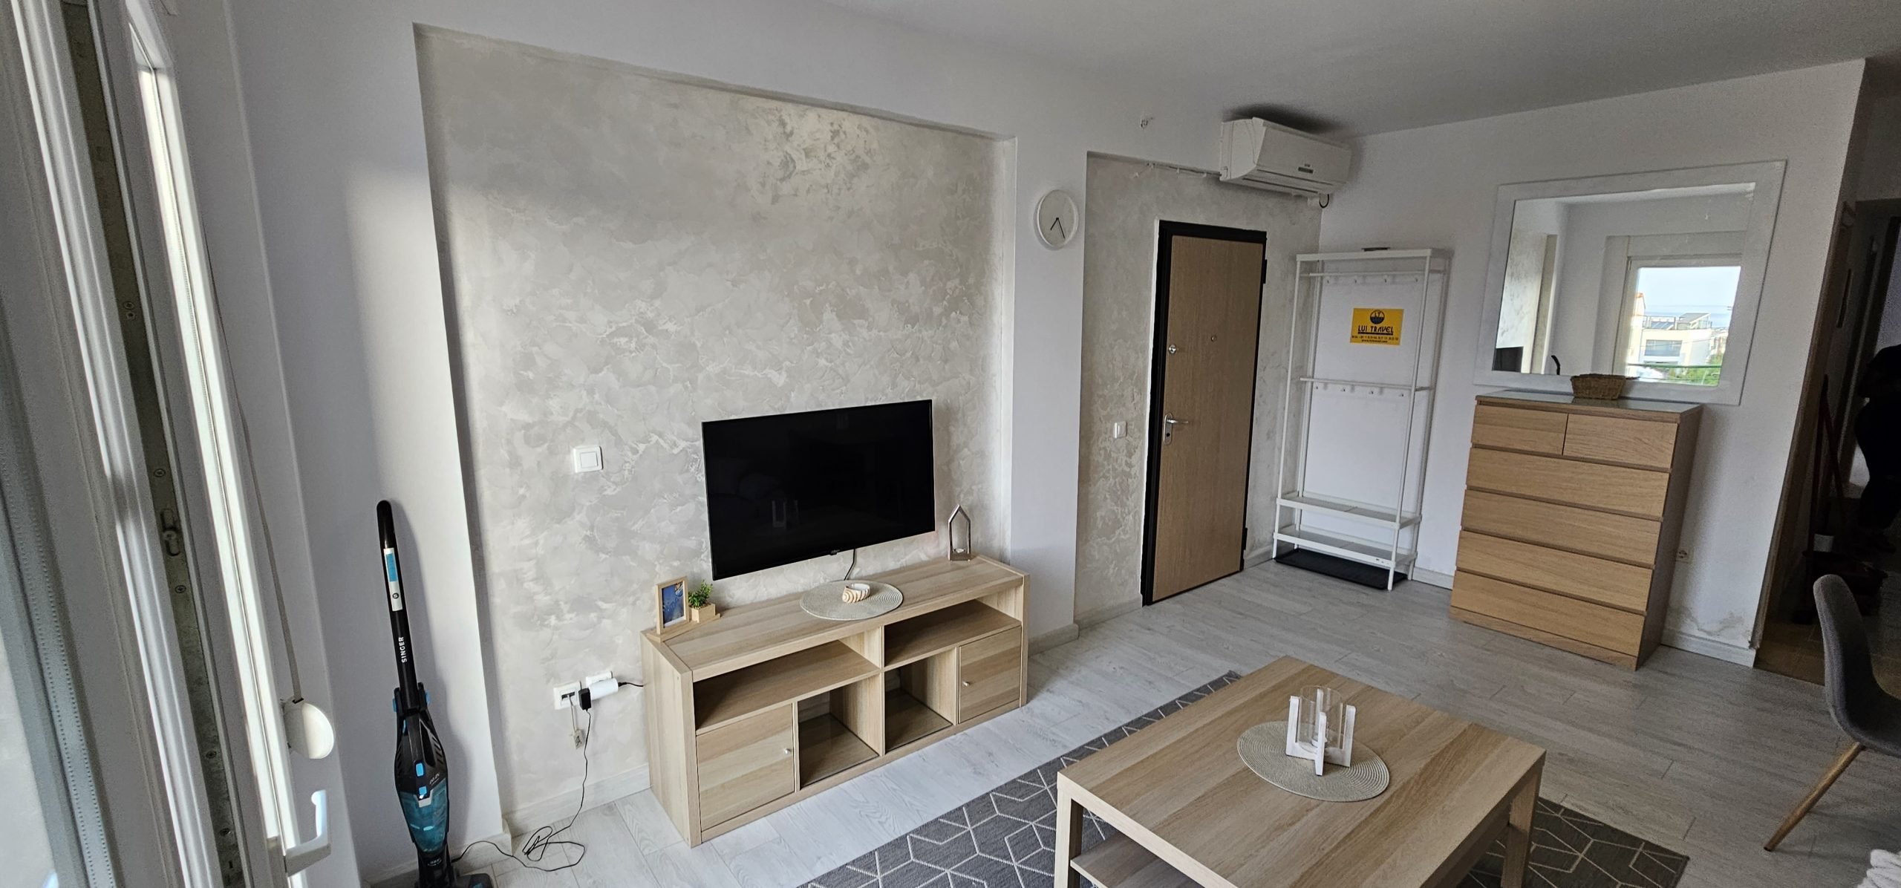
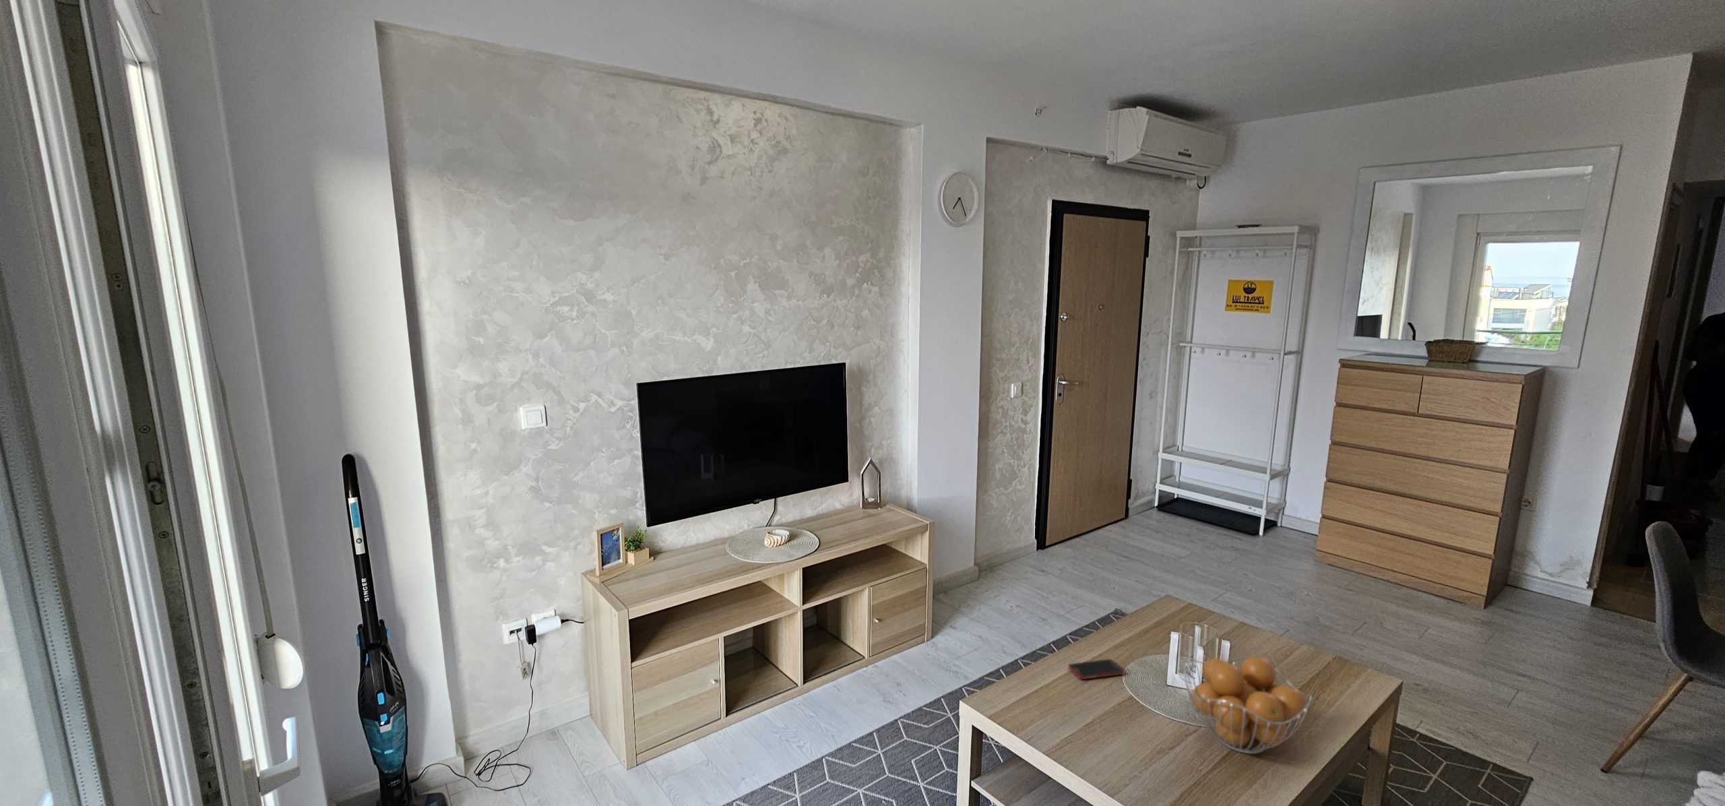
+ fruit basket [1184,655,1312,754]
+ cell phone [1067,659,1125,680]
